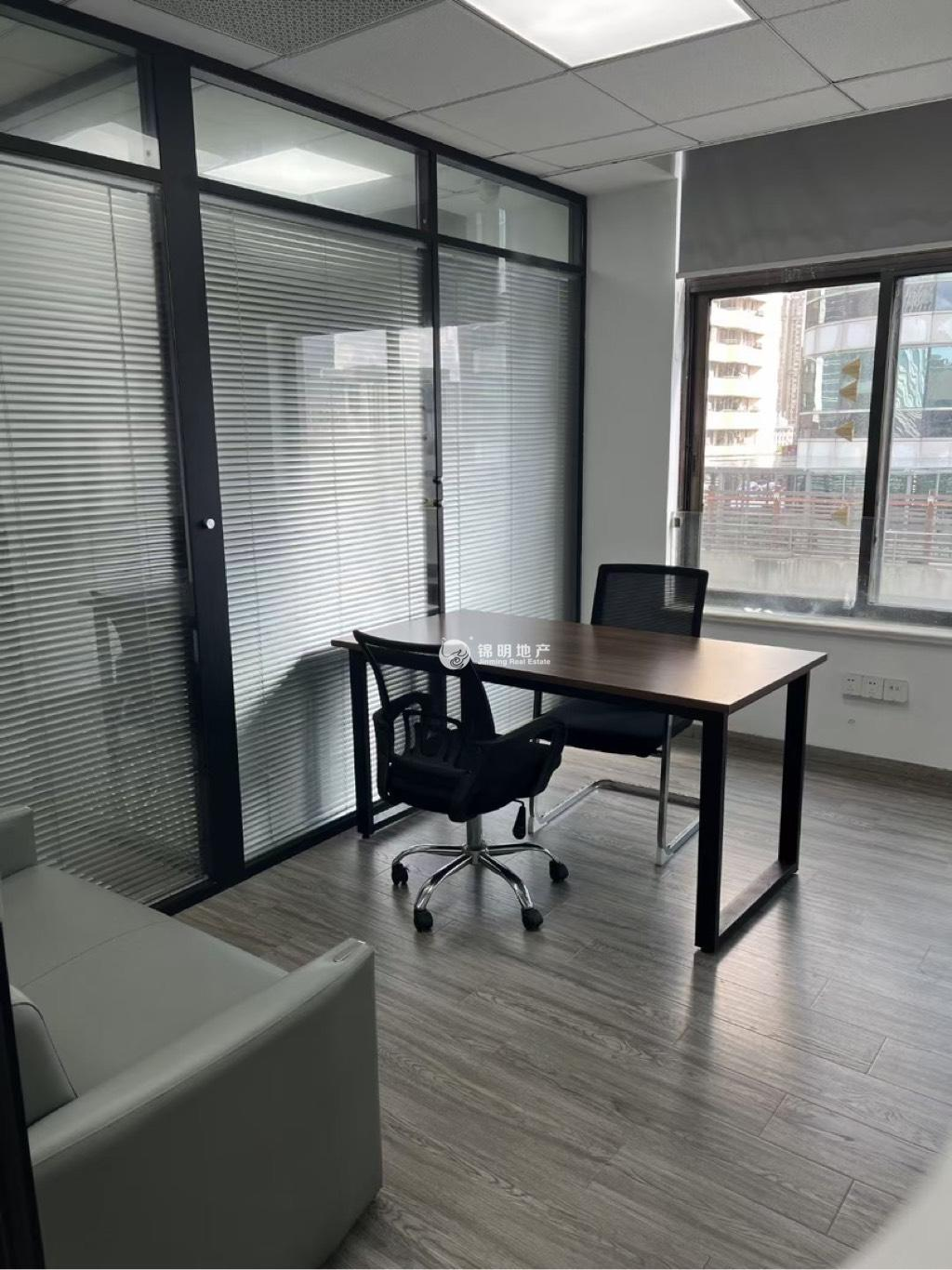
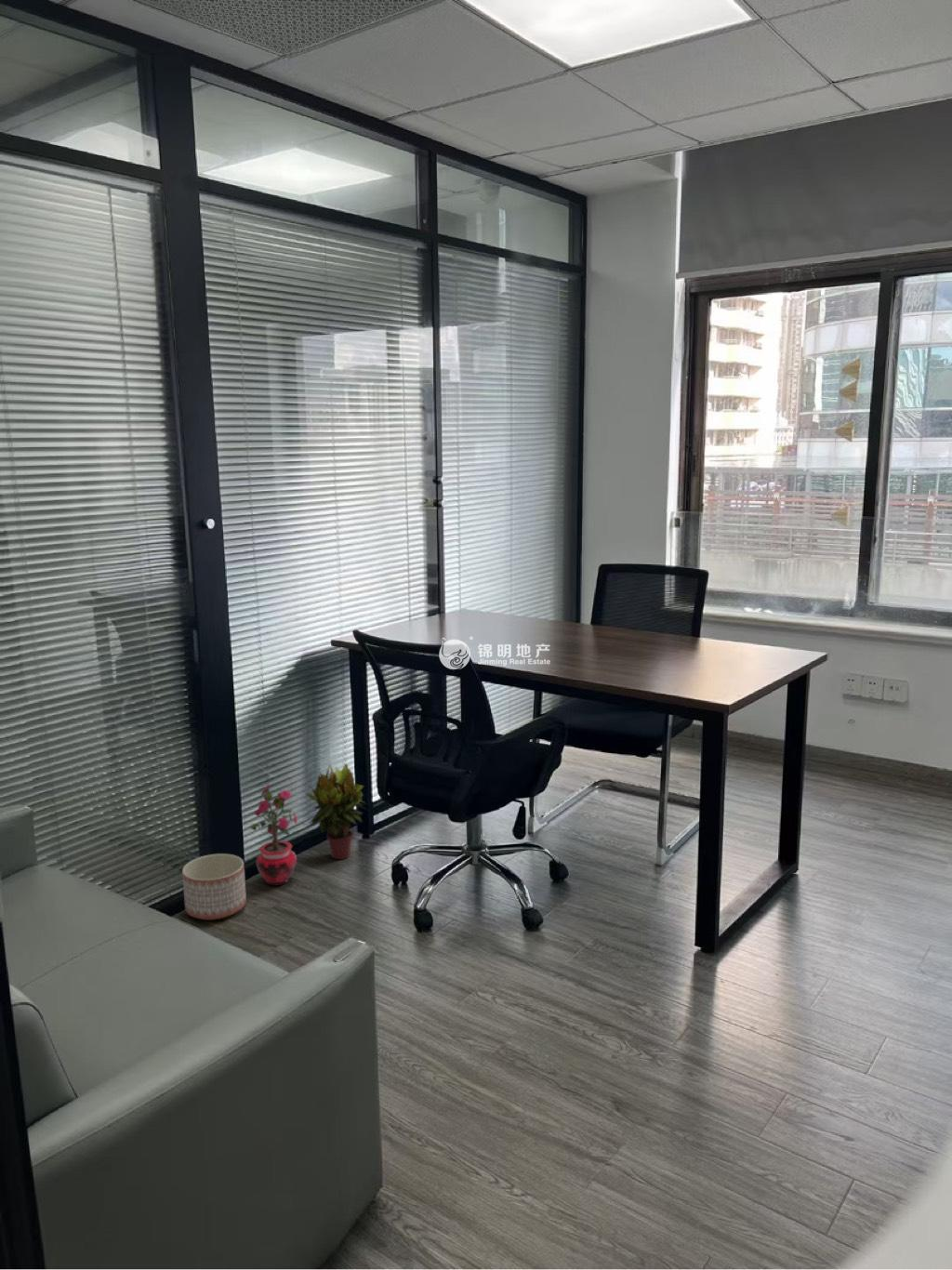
+ potted plant [248,785,300,886]
+ potted plant [304,762,368,860]
+ planter [181,853,247,921]
